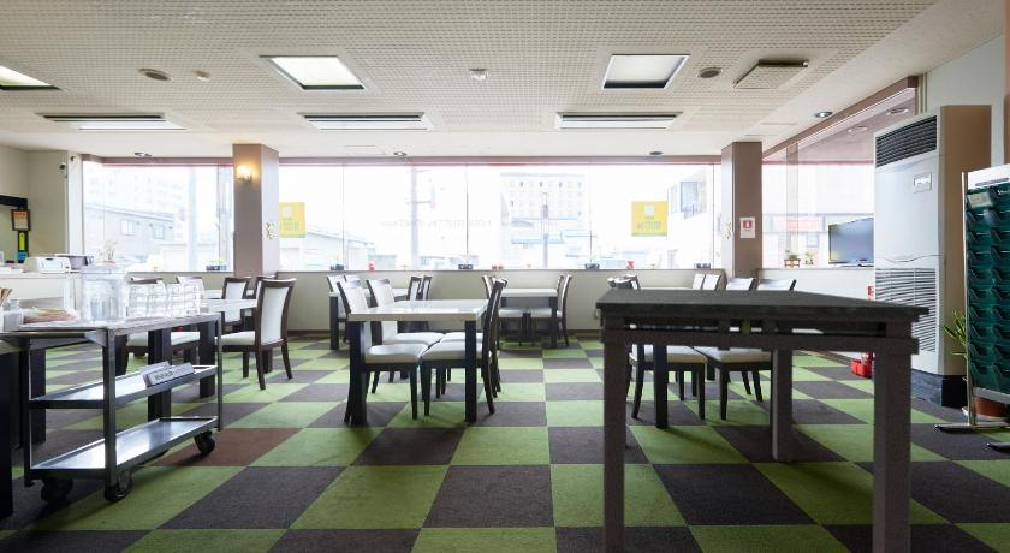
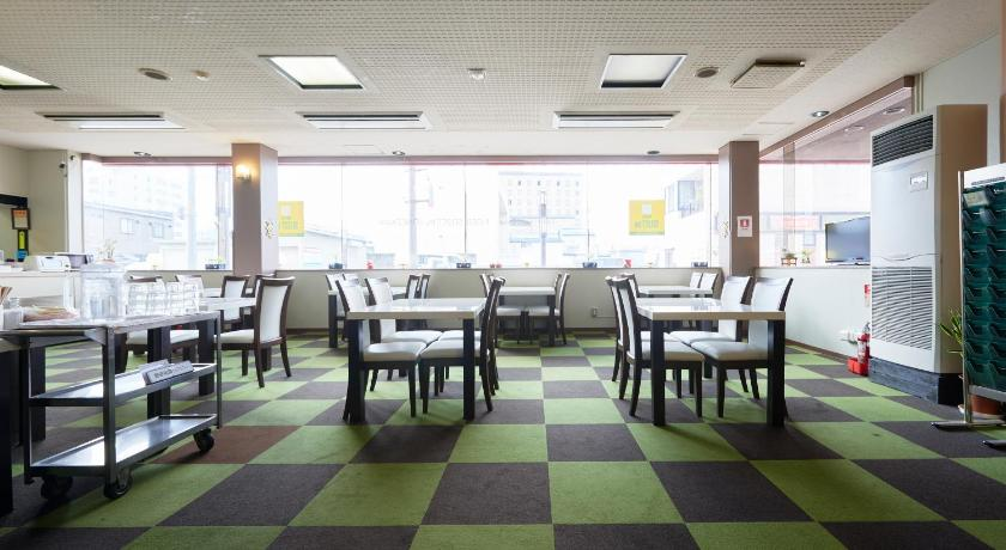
- dining table [594,287,931,553]
